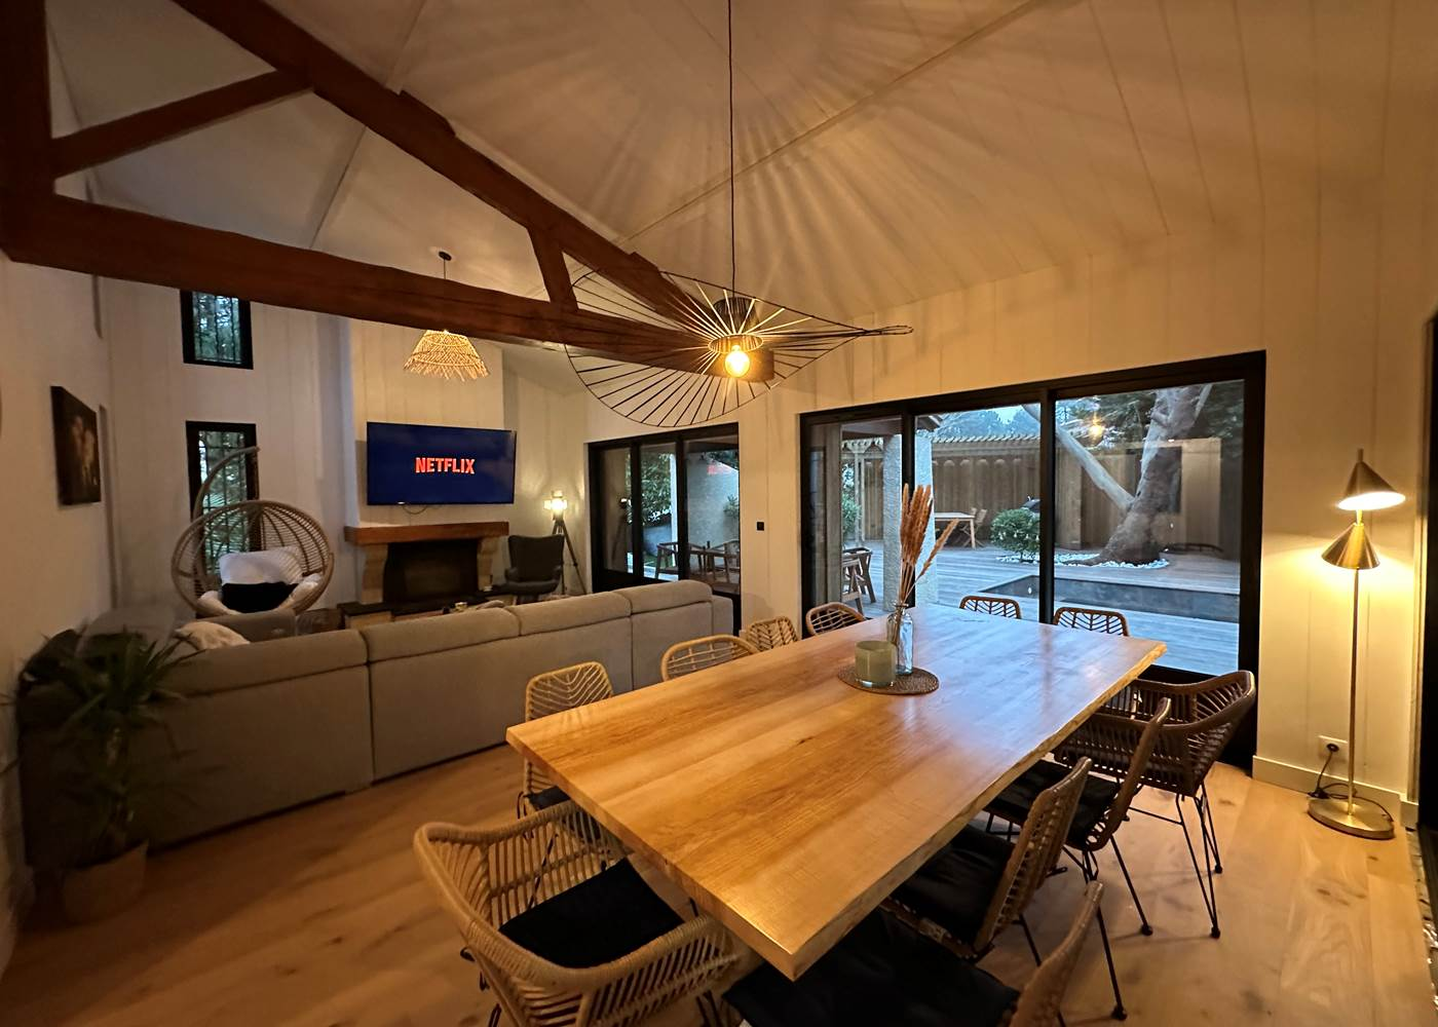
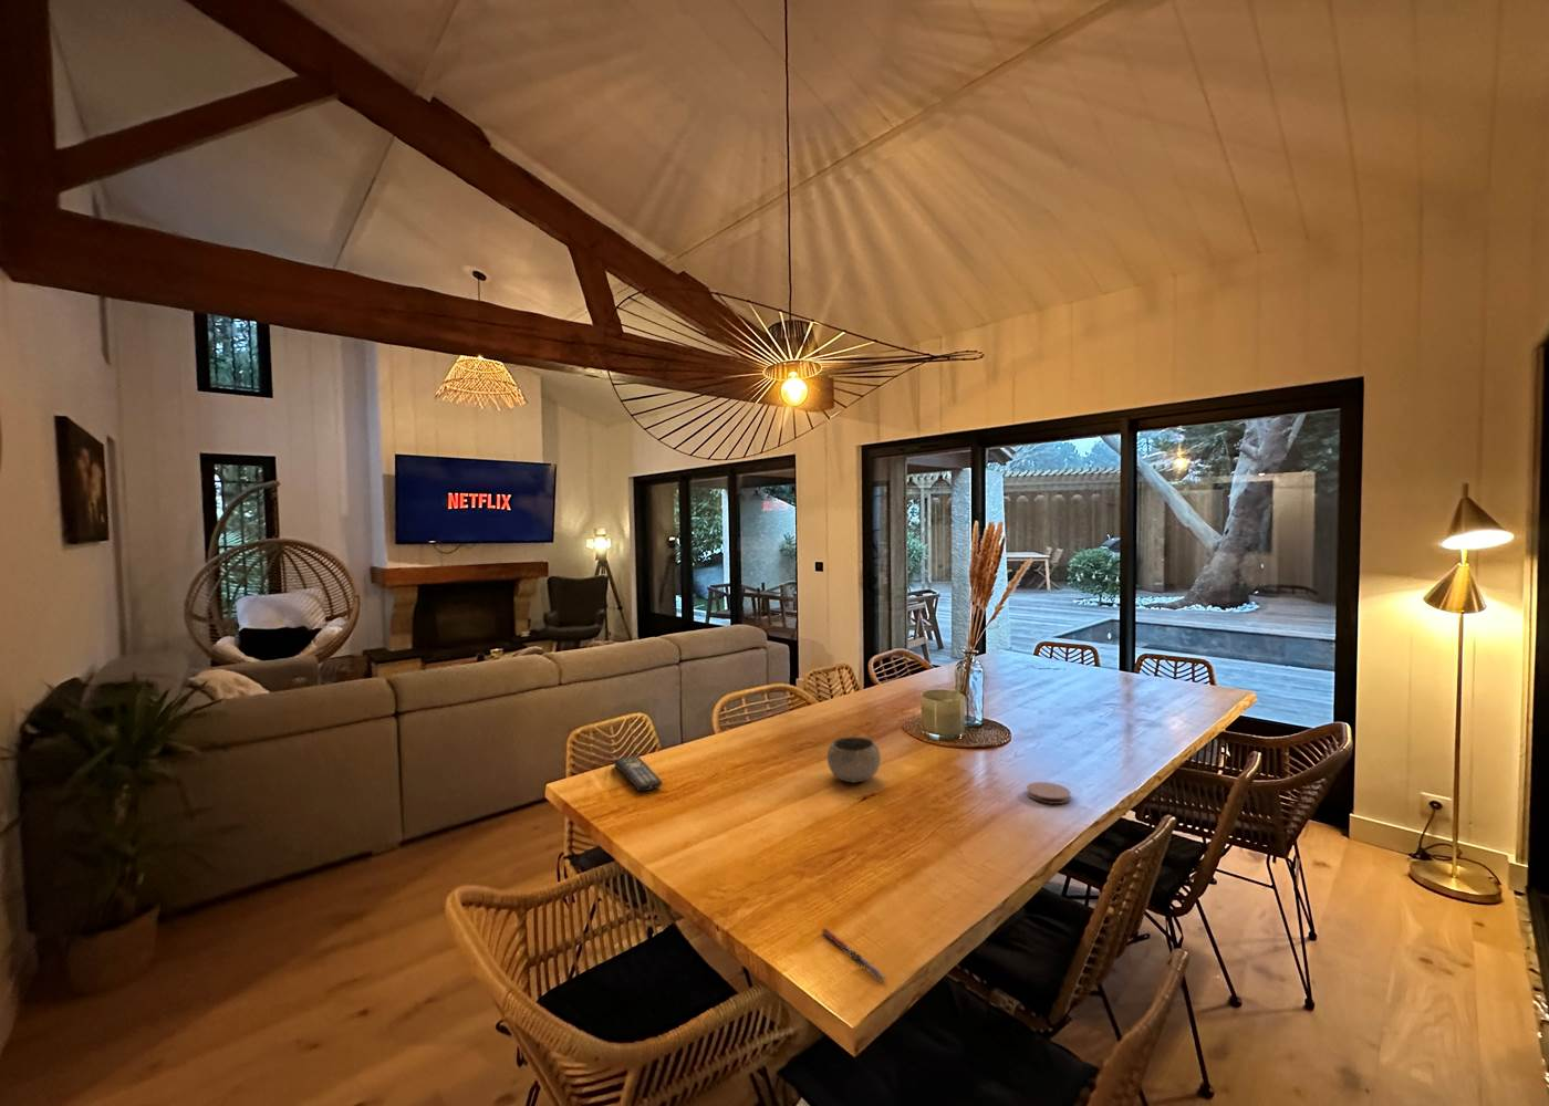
+ pen [820,926,886,982]
+ bowl [826,735,882,784]
+ remote control [613,754,664,794]
+ coaster [1026,780,1073,806]
